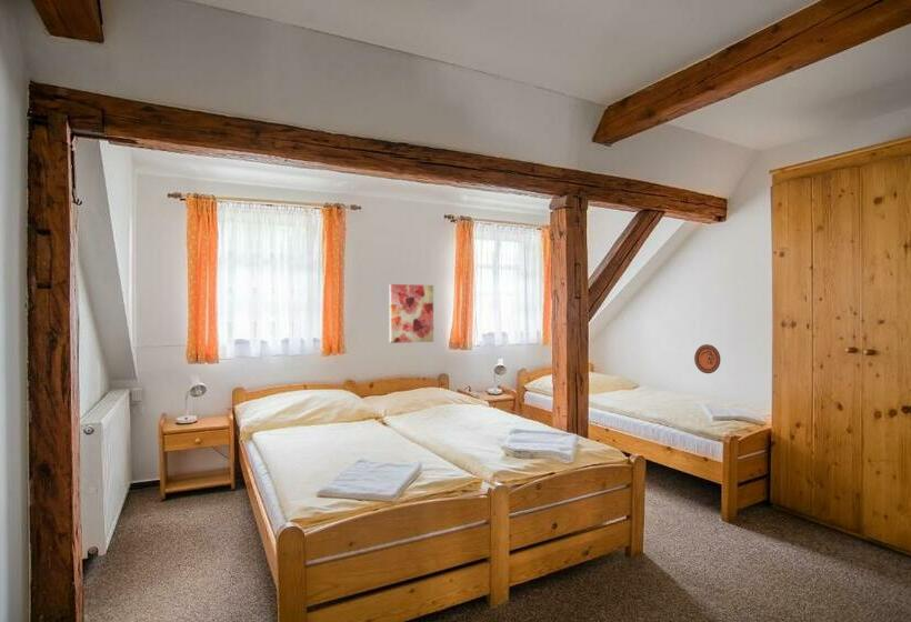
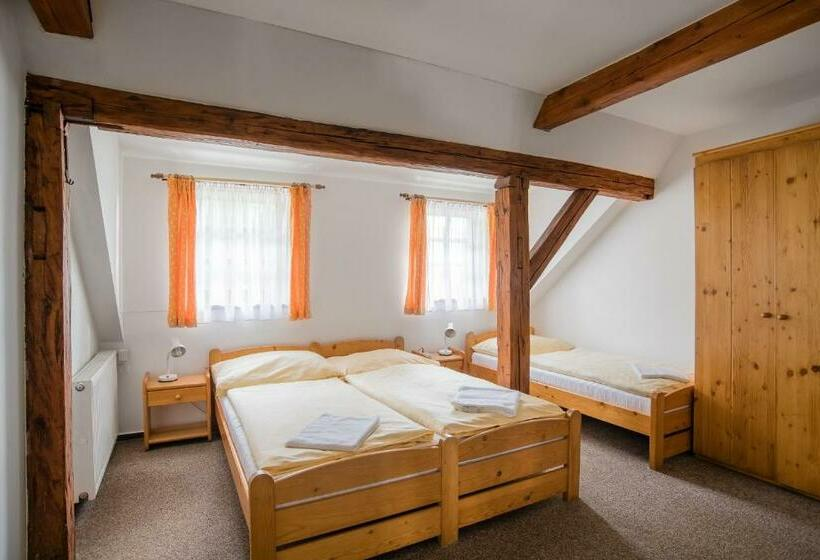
- wall art [388,283,434,344]
- decorative plate [693,343,721,374]
